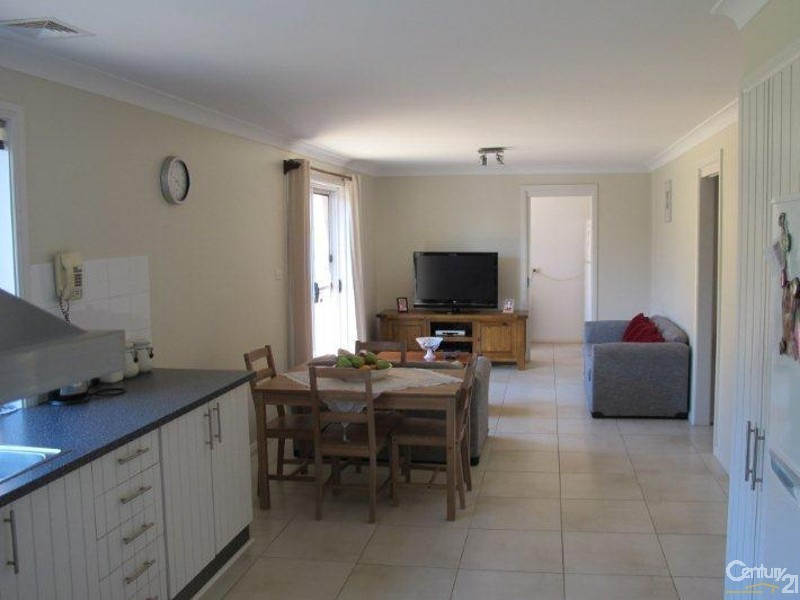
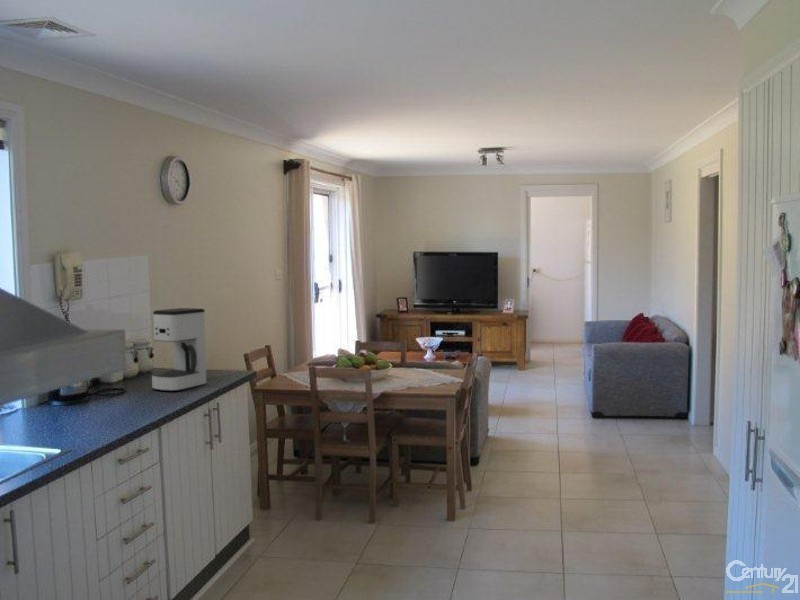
+ coffee maker [150,307,208,392]
